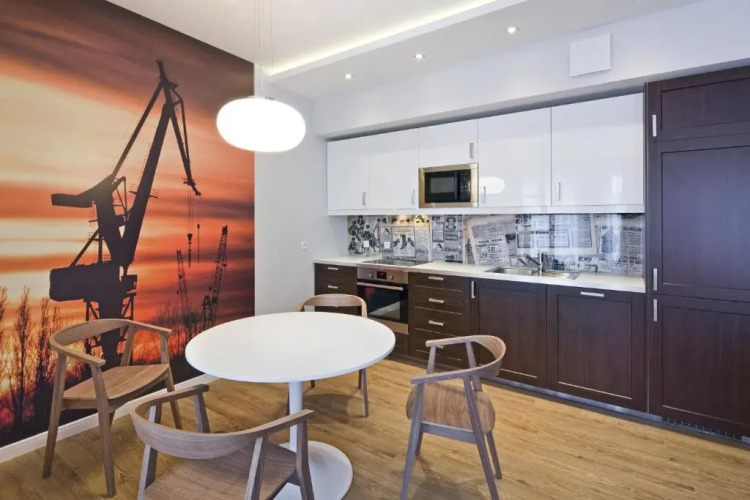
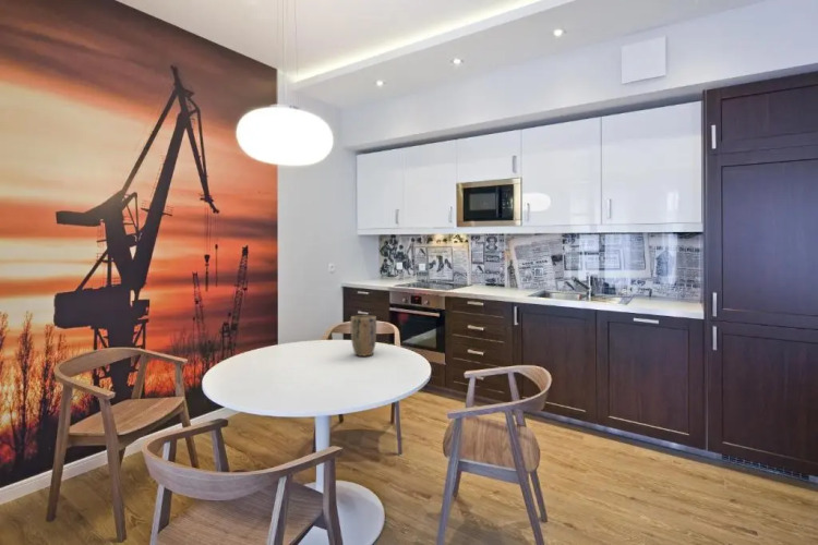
+ plant pot [349,315,377,358]
